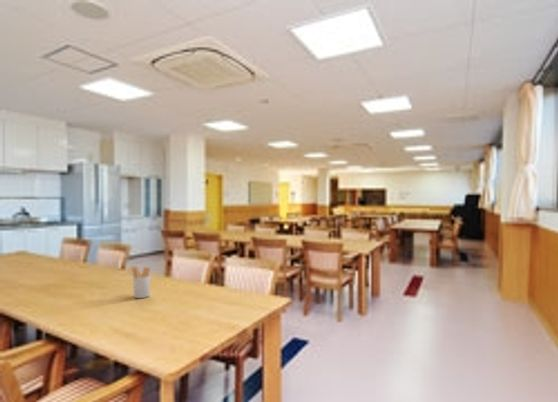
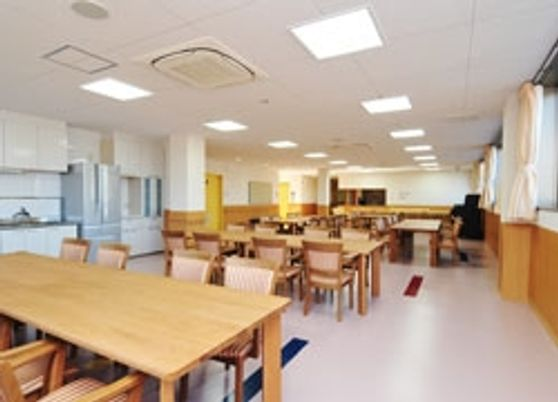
- utensil holder [125,264,152,299]
